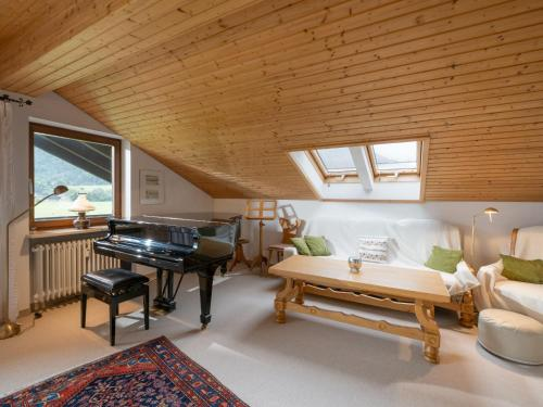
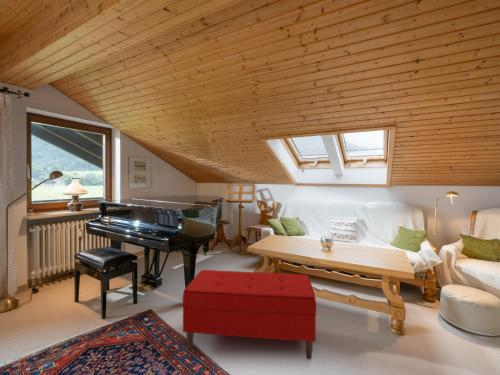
+ bench [182,269,317,360]
